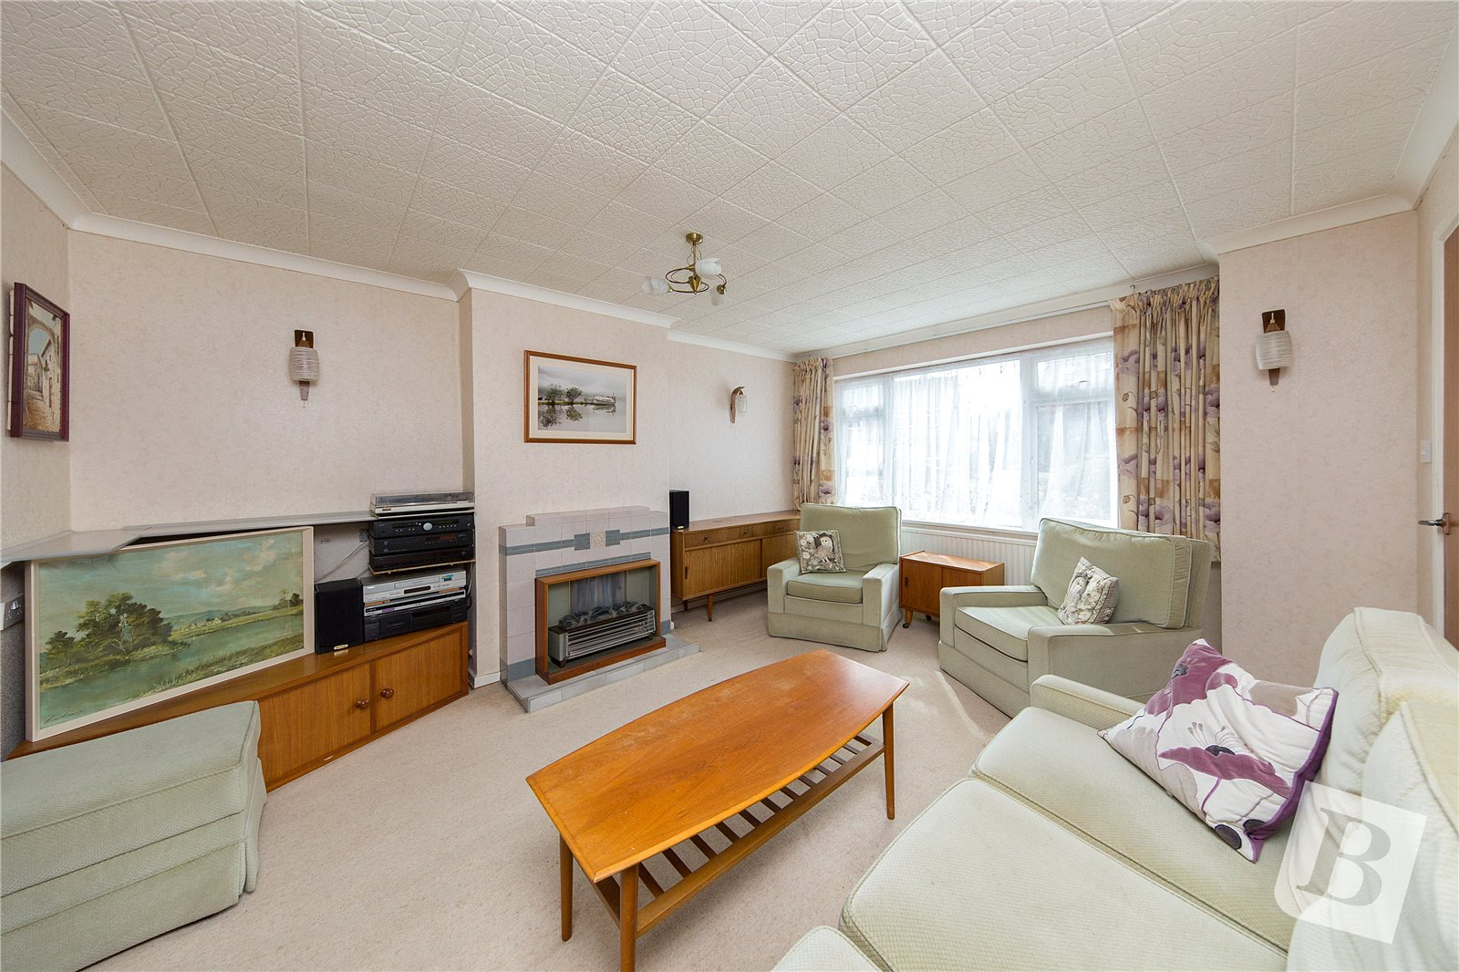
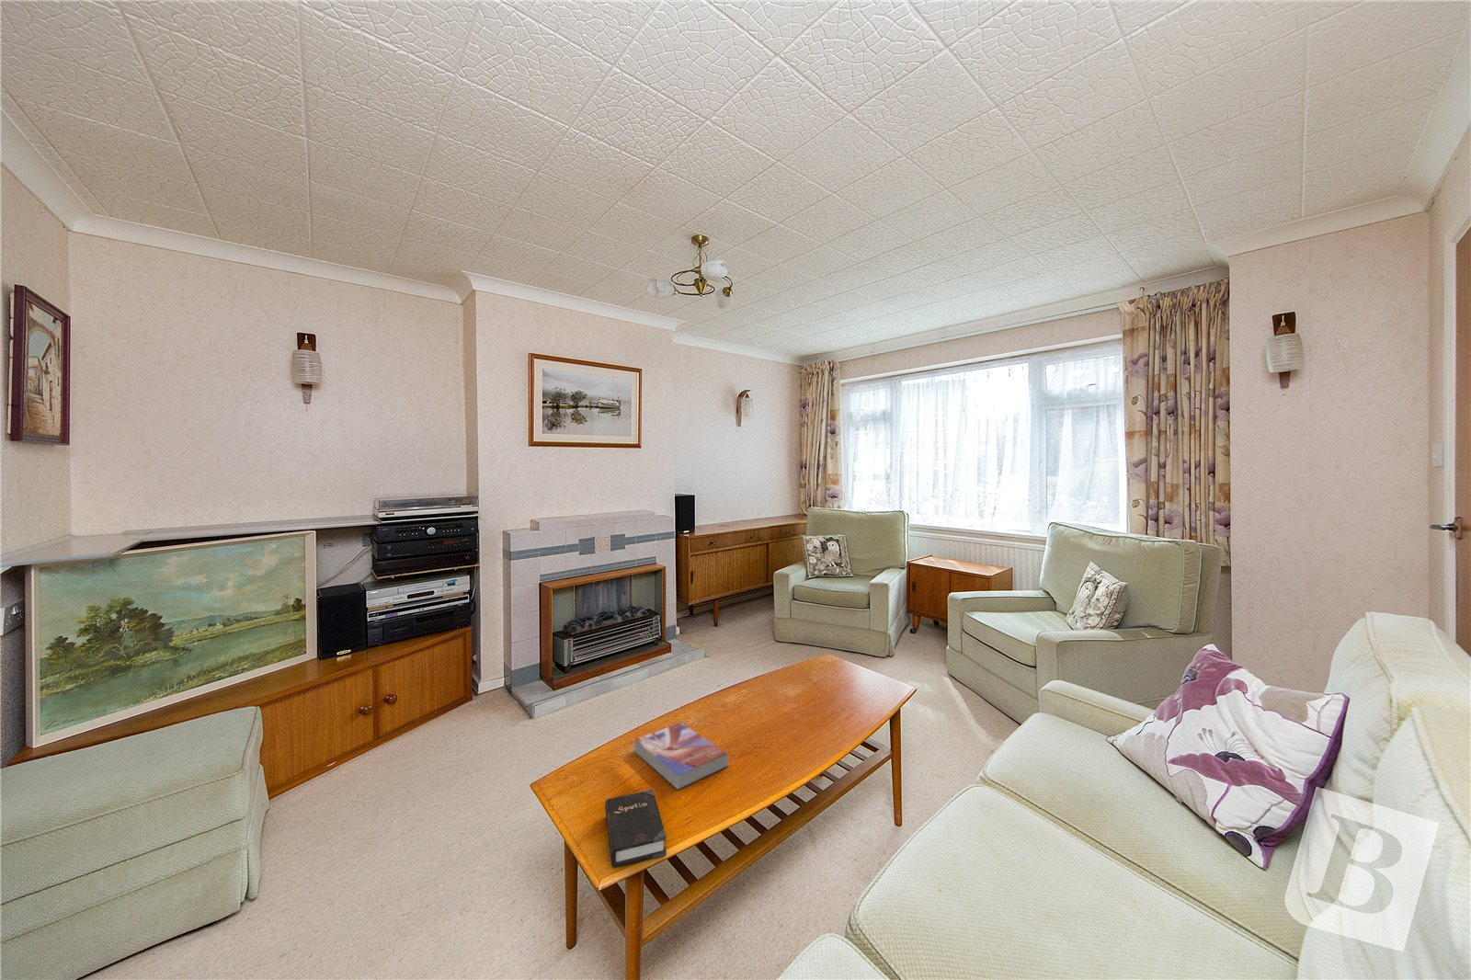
+ textbook [633,722,729,791]
+ hardback book [604,789,667,867]
